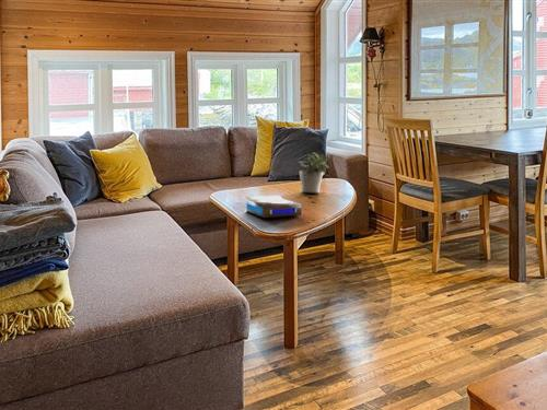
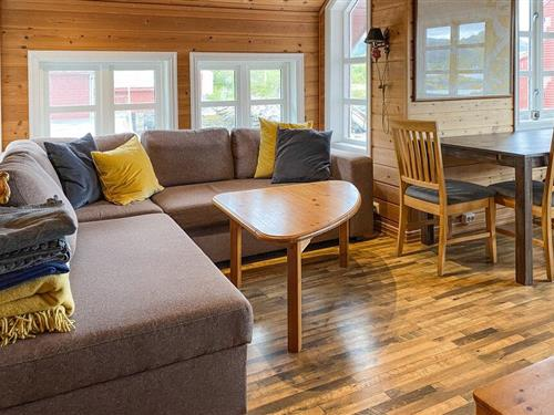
- book [245,195,303,219]
- potted plant [298,151,329,194]
